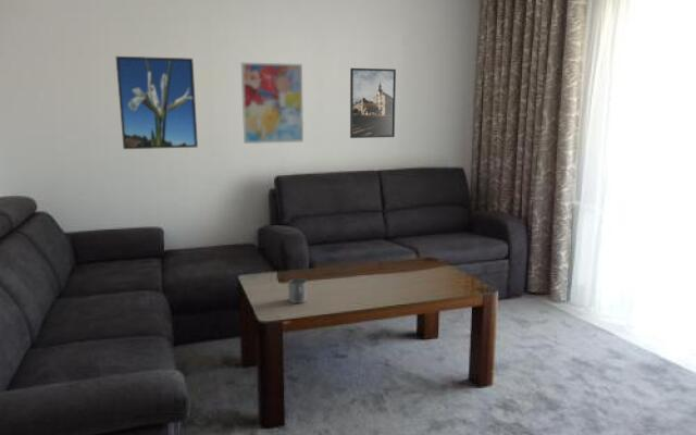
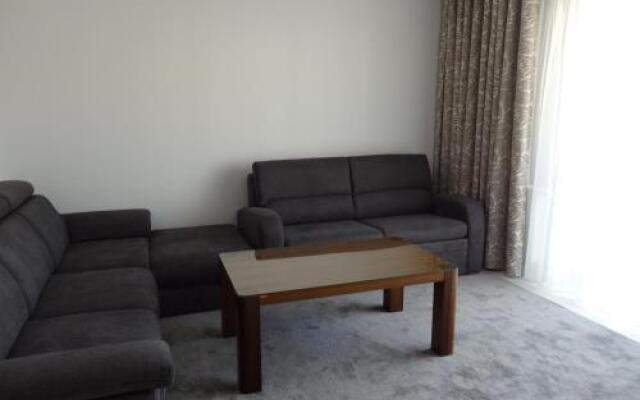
- wall art [240,62,304,145]
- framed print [349,67,397,139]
- mug [287,277,308,304]
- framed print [114,55,199,150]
